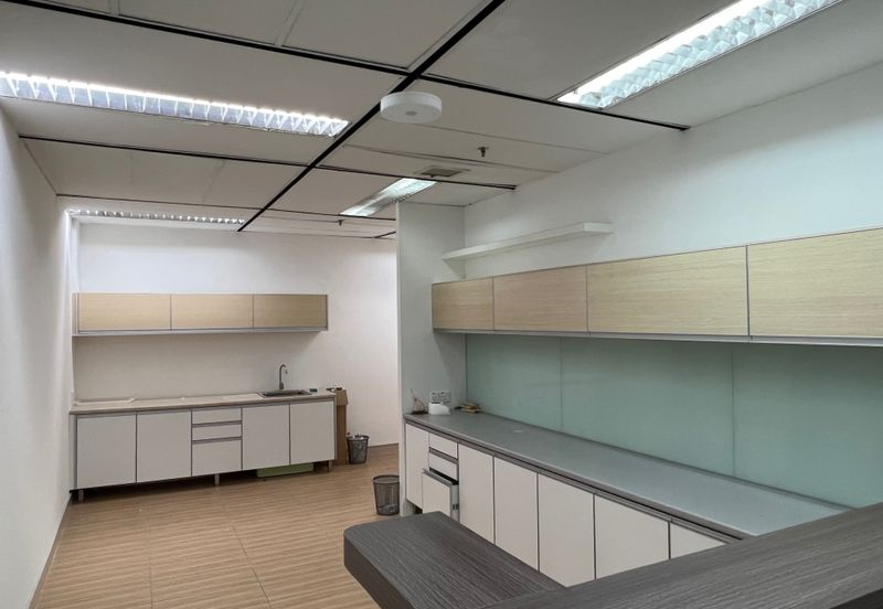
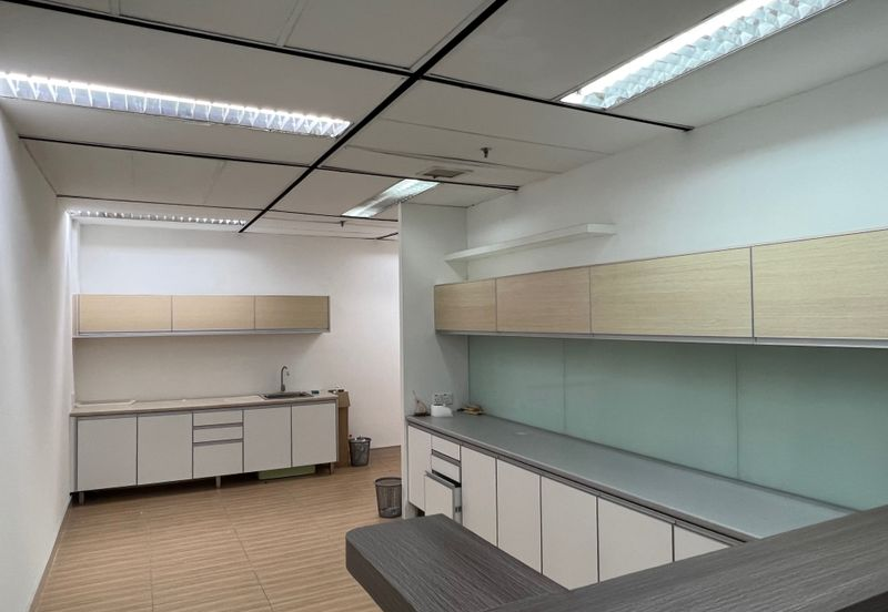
- smoke detector [380,90,443,125]
